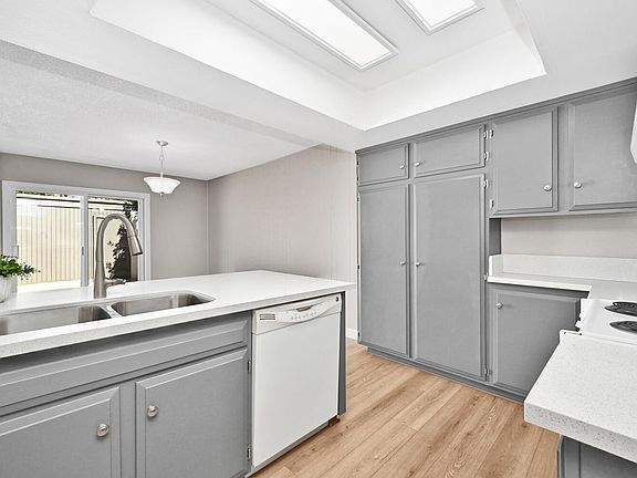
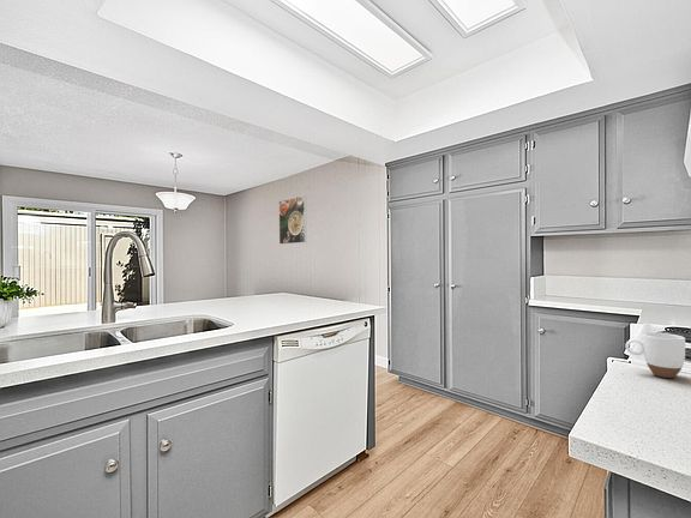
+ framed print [278,194,308,246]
+ mug [624,331,686,379]
